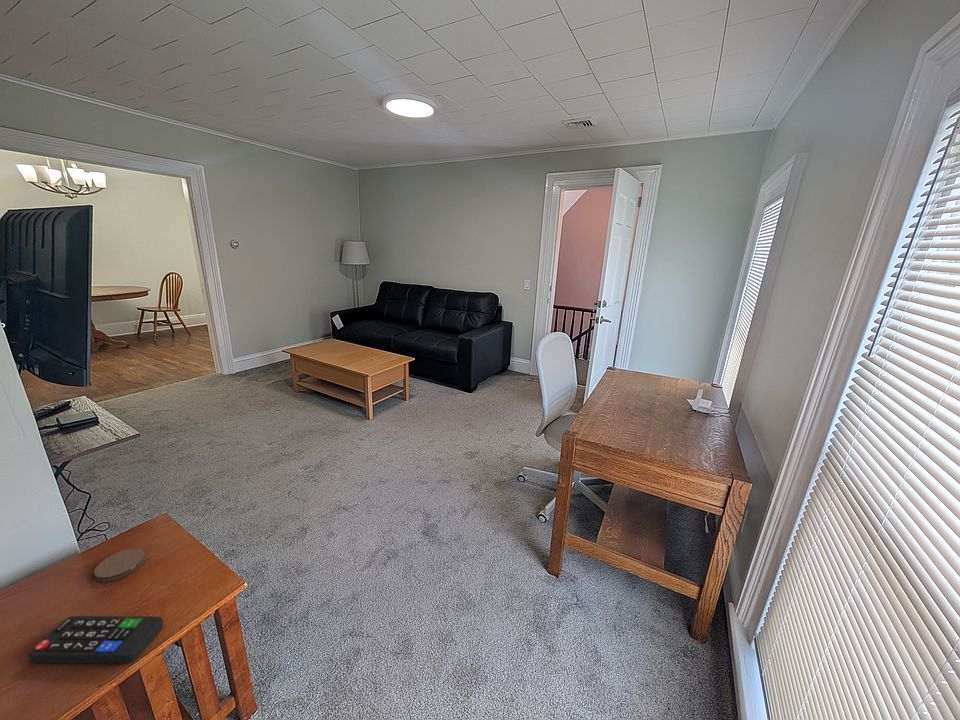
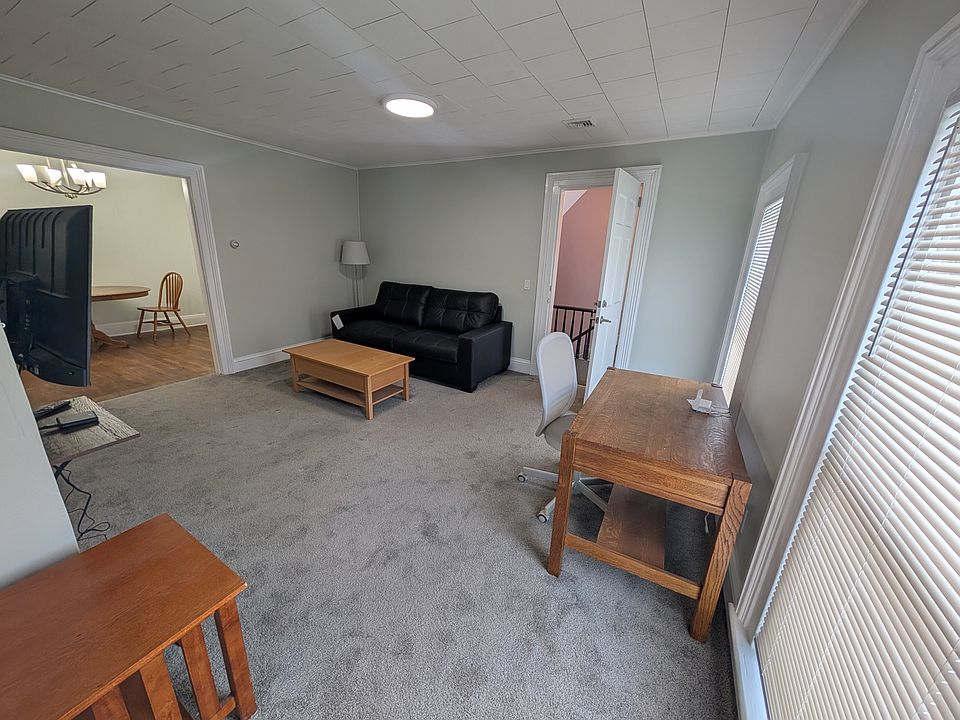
- coaster [93,547,146,582]
- remote control [27,615,165,664]
